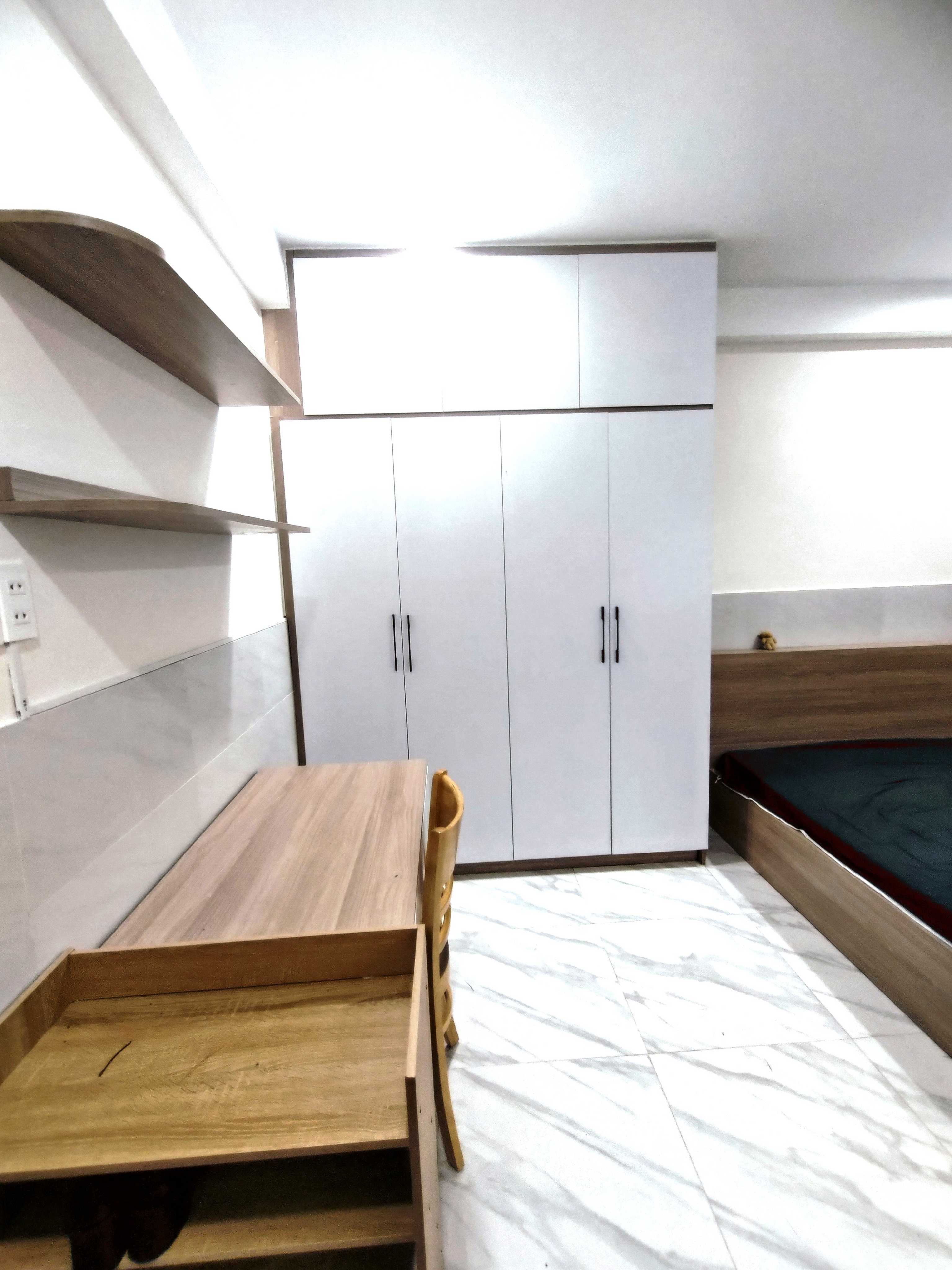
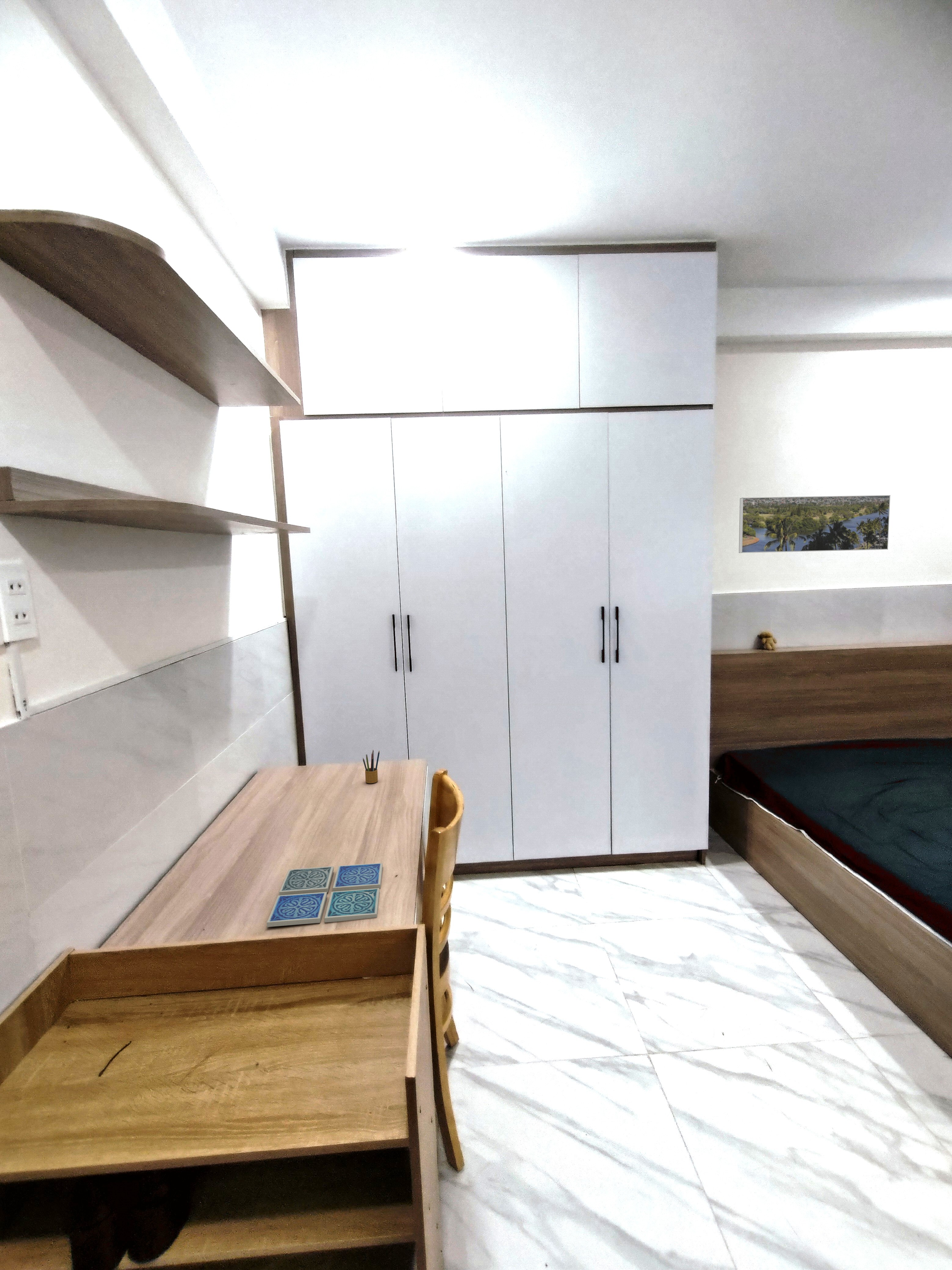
+ pencil box [363,750,380,784]
+ drink coaster [267,863,383,927]
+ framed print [738,495,891,553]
